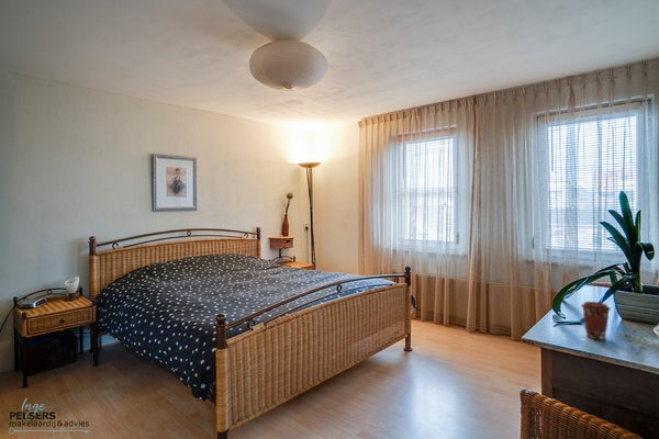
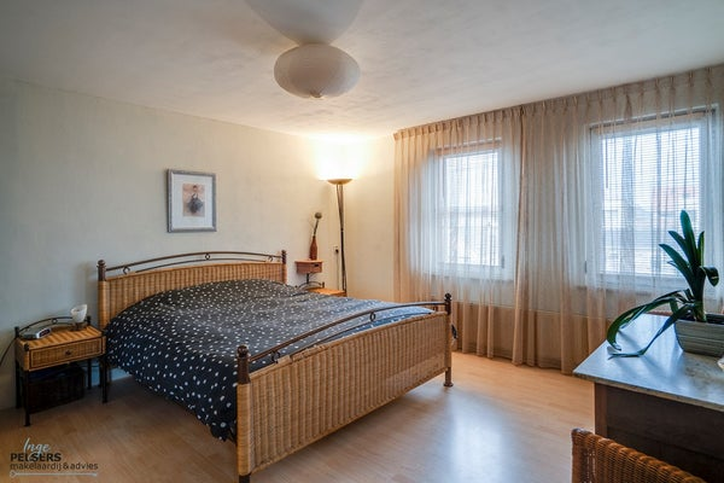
- coffee cup [580,301,612,340]
